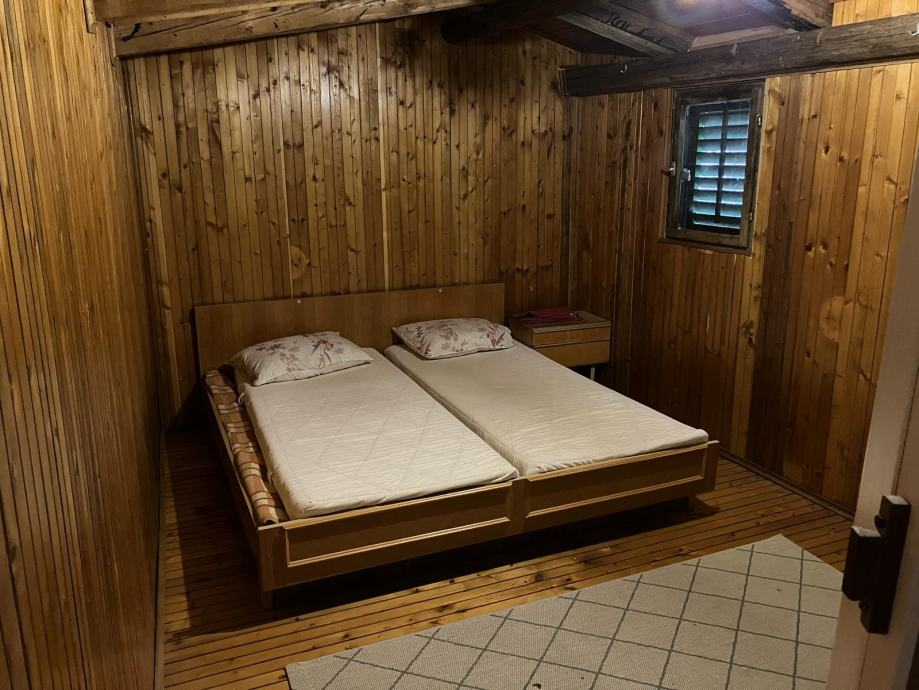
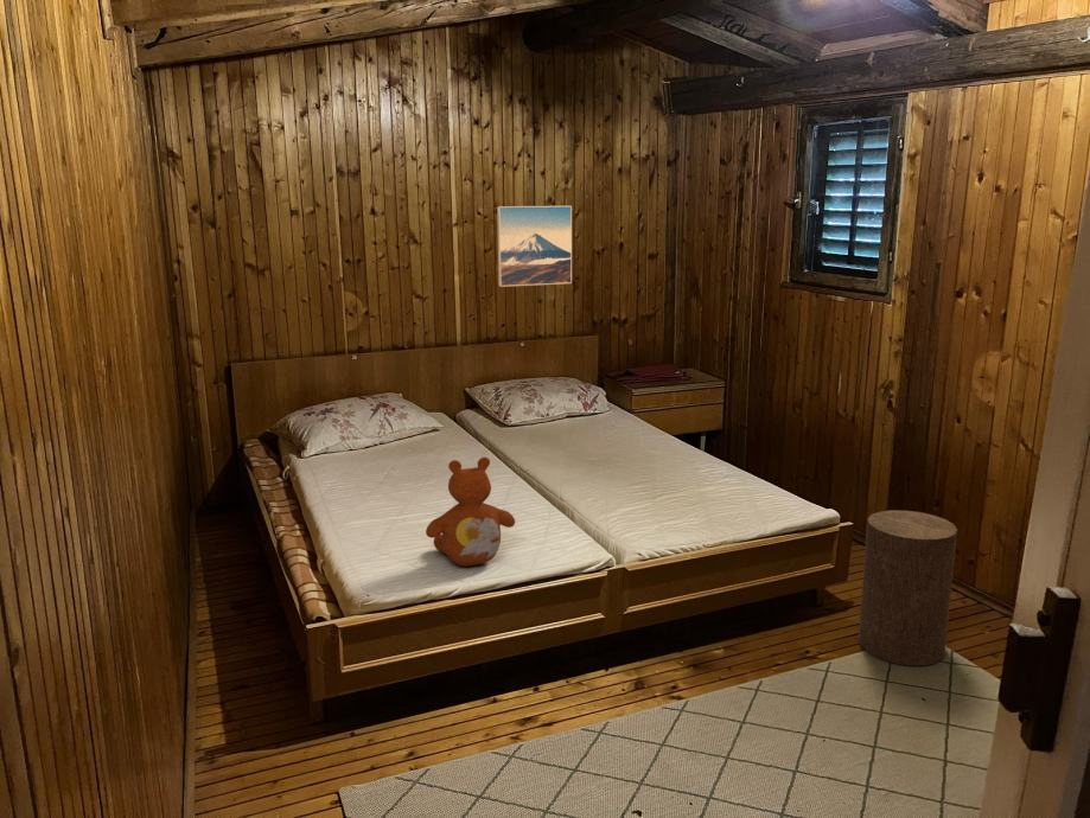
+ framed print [496,205,573,288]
+ teddy bear [425,456,516,567]
+ stool [858,510,958,667]
